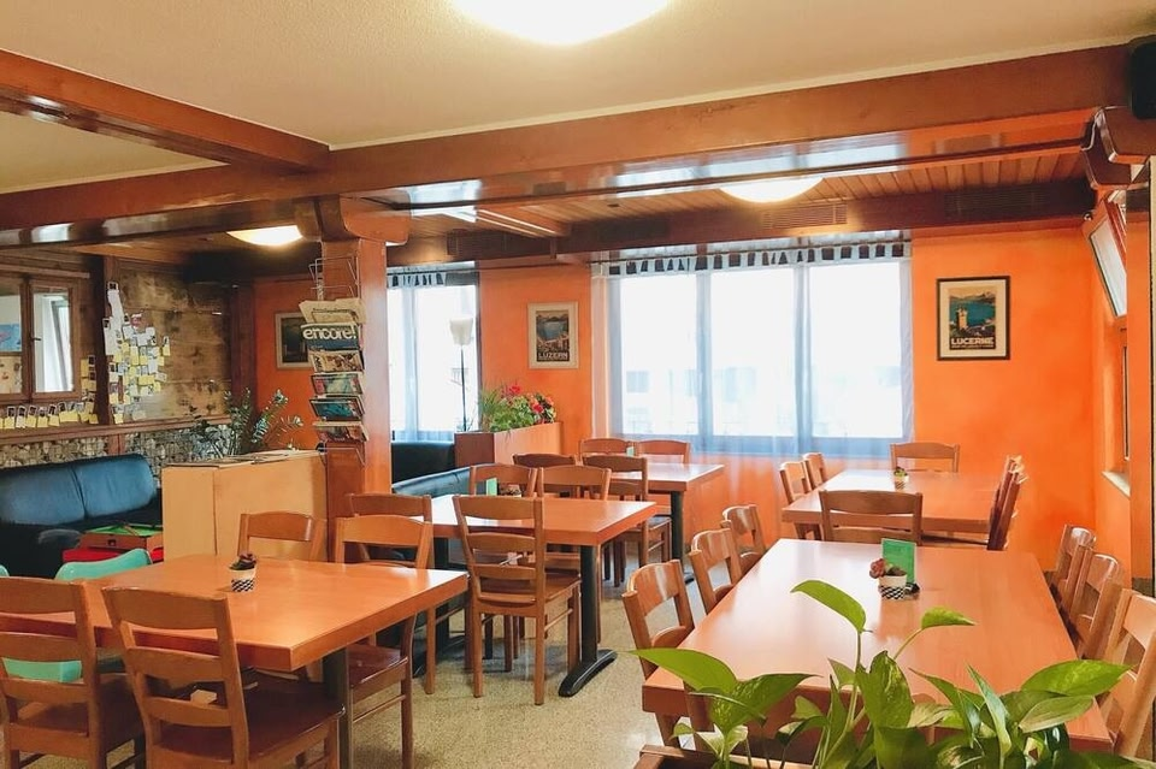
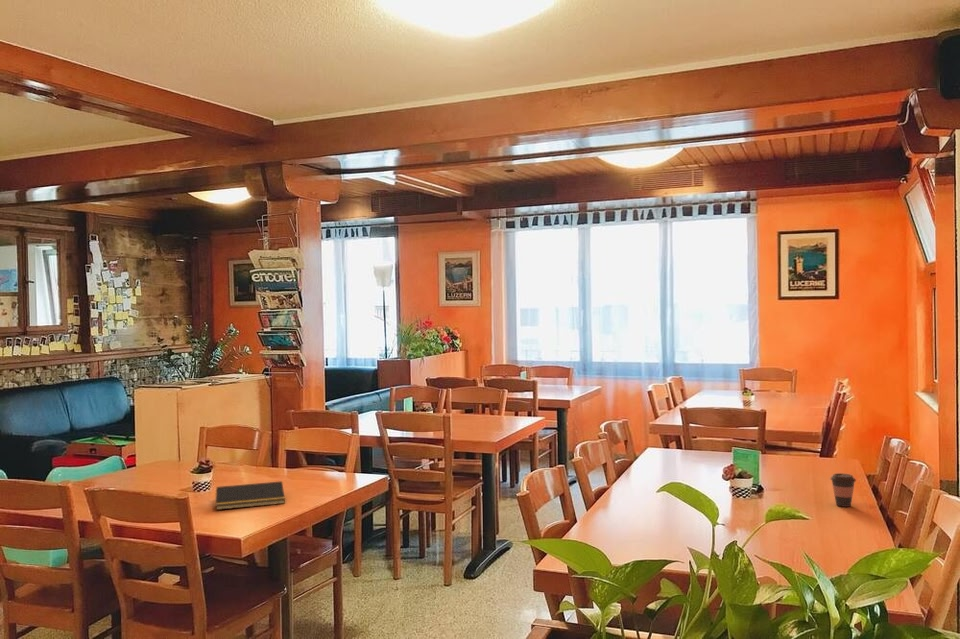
+ notepad [214,480,286,511]
+ coffee cup [829,472,857,508]
